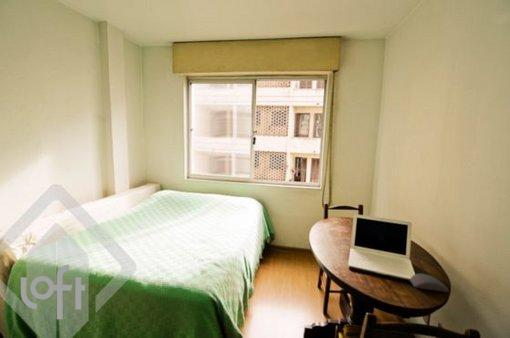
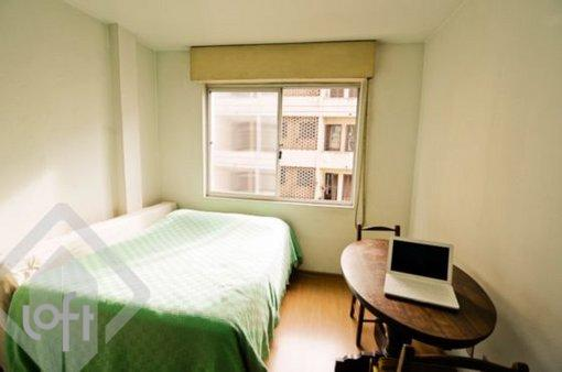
- computer mouse [409,273,450,293]
